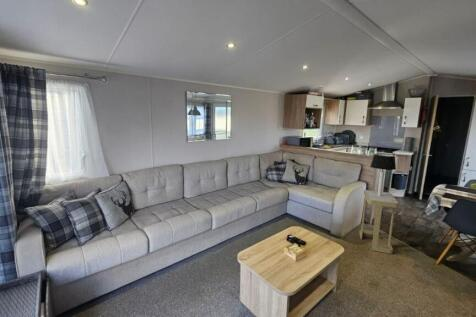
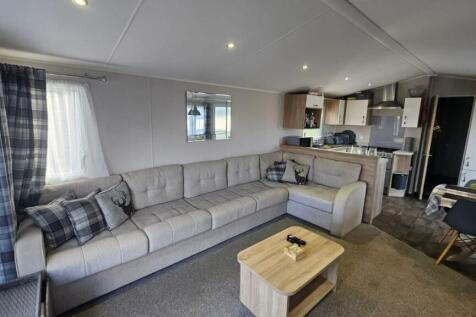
- table lamp [369,153,397,196]
- side table [359,189,400,255]
